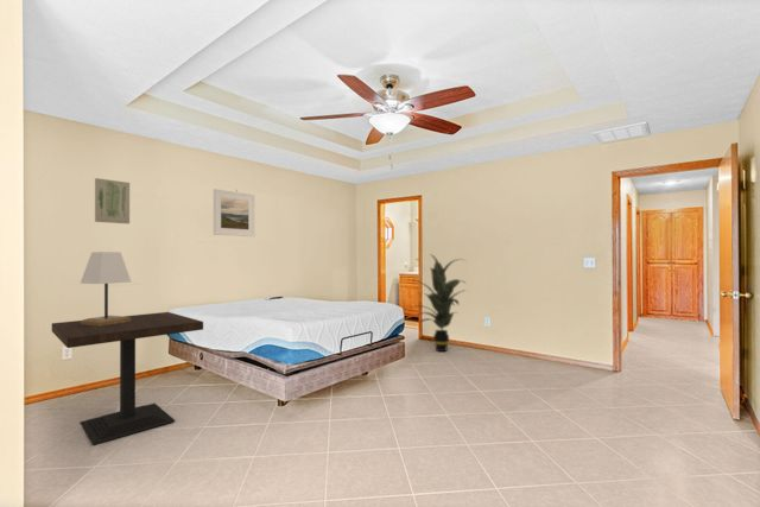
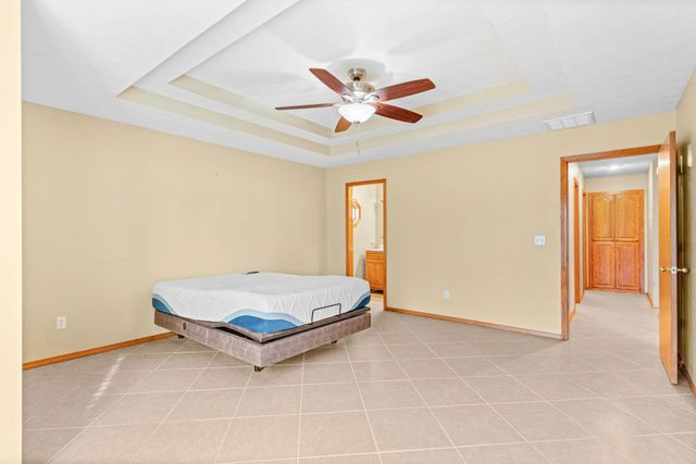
- side table [51,311,204,446]
- wall art [94,177,131,224]
- lamp [80,251,132,327]
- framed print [213,188,256,237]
- indoor plant [408,253,469,353]
